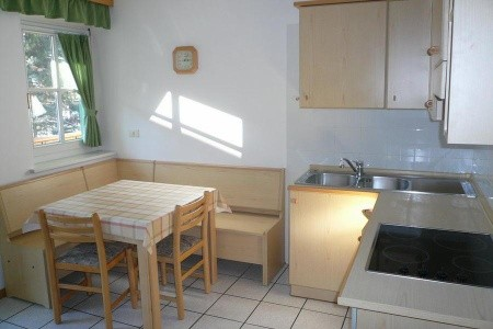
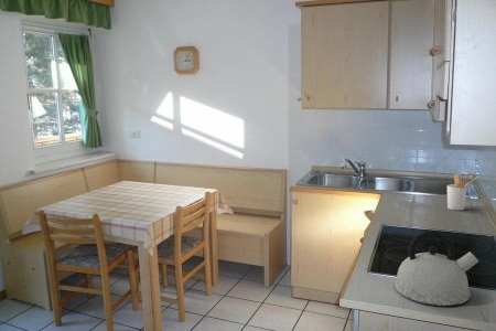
+ kettle [393,229,479,307]
+ utensil holder [446,172,478,211]
